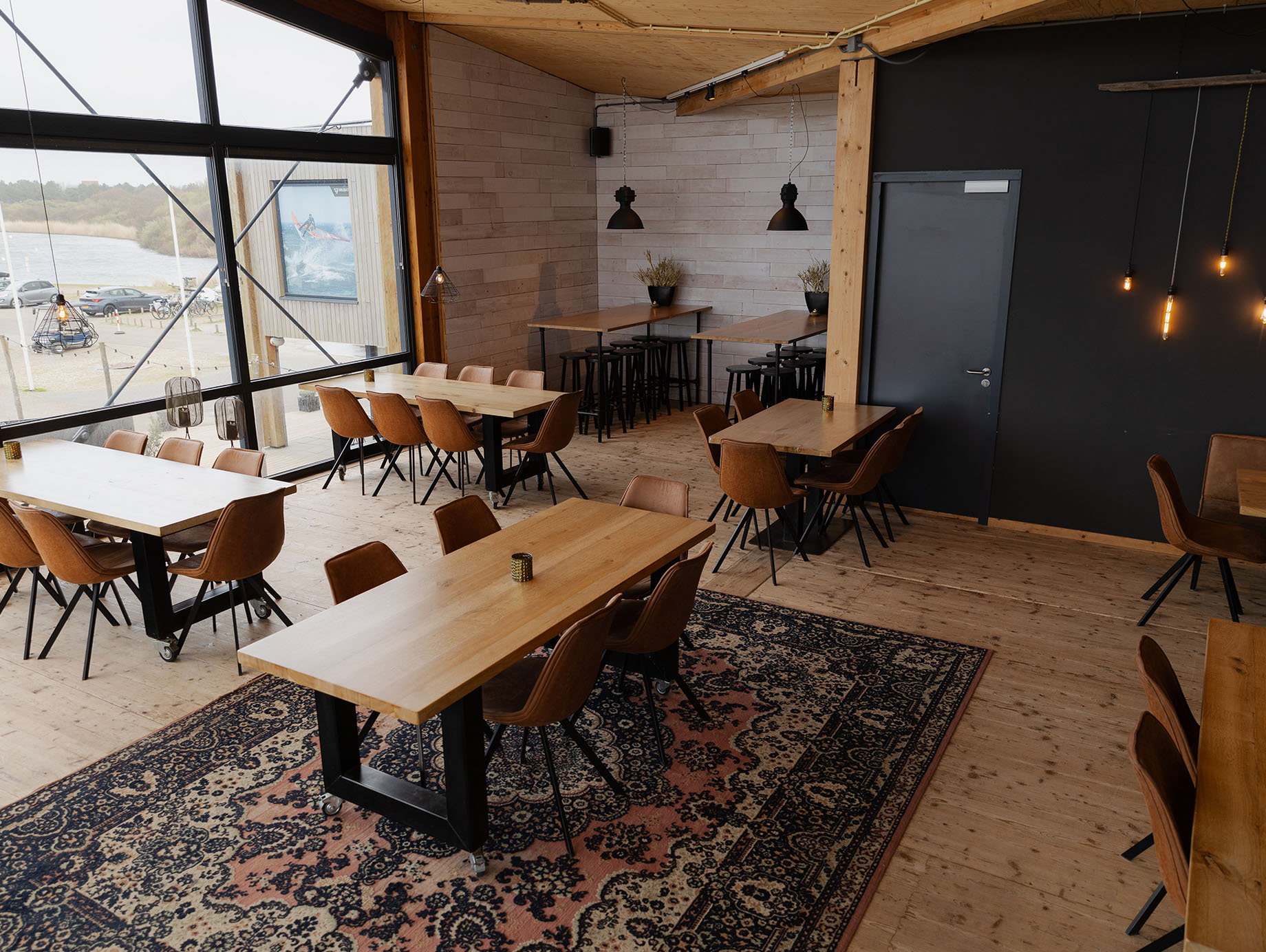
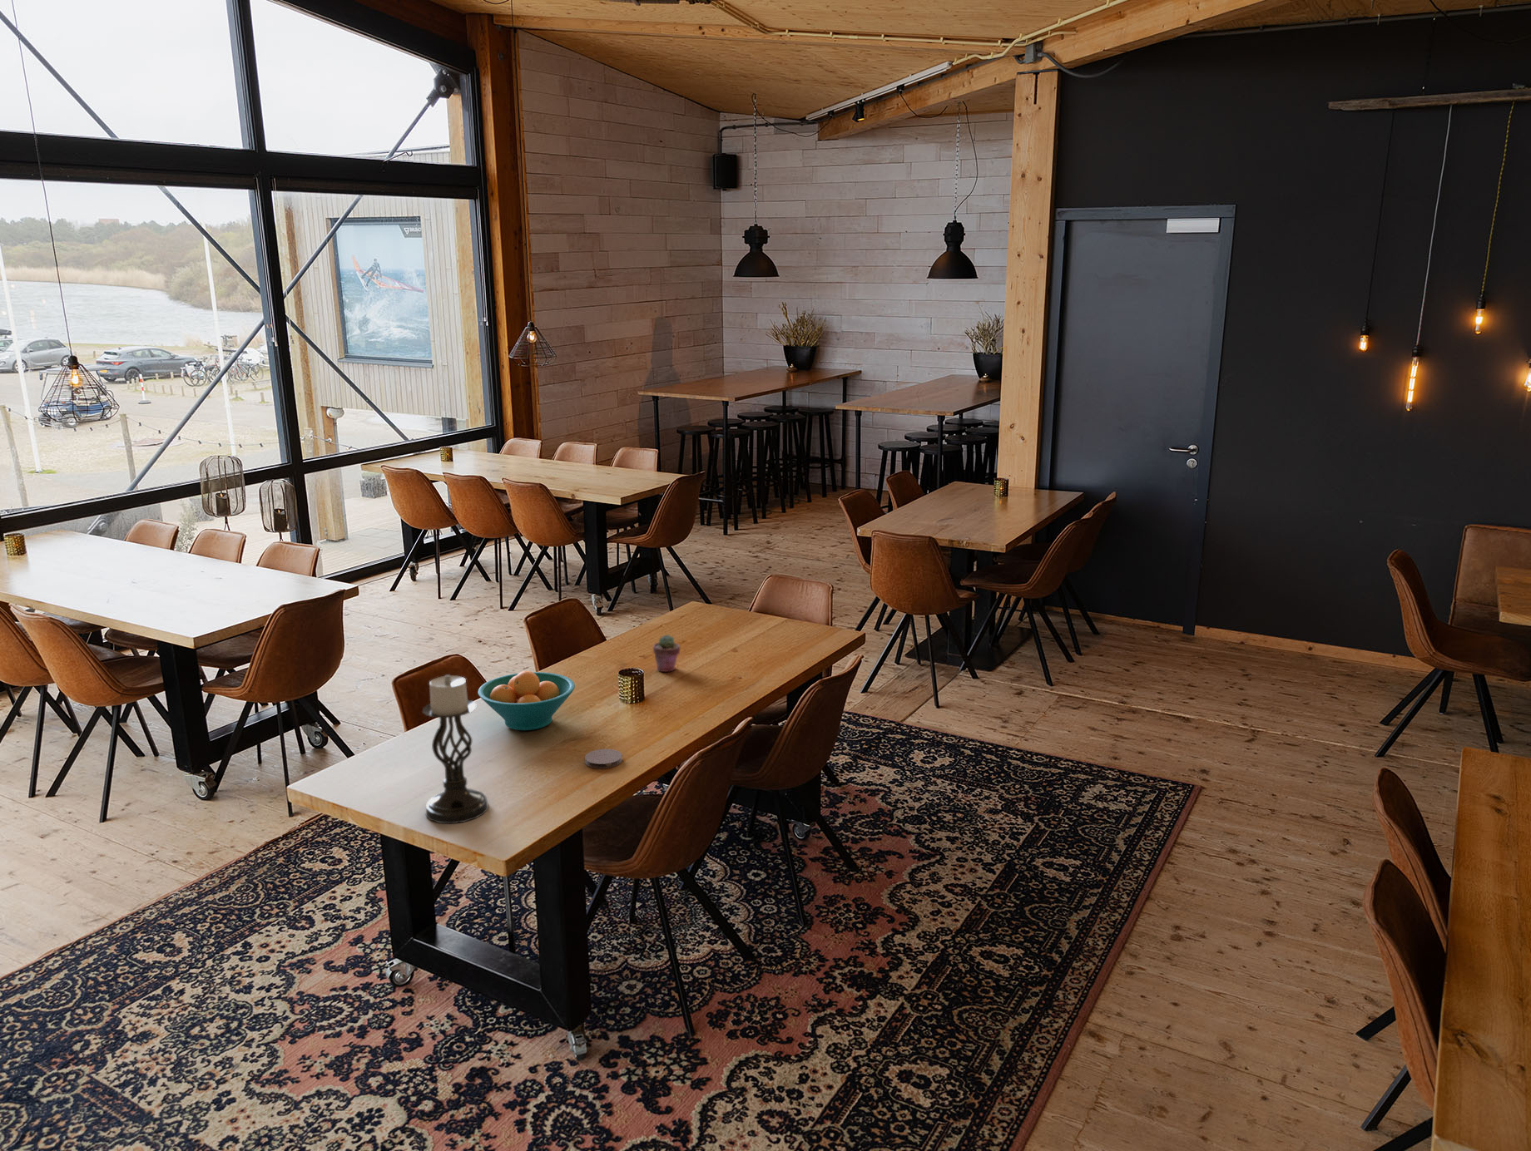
+ coaster [584,748,623,769]
+ fruit bowl [476,670,576,731]
+ potted succulent [652,634,681,672]
+ candle holder [422,673,490,825]
